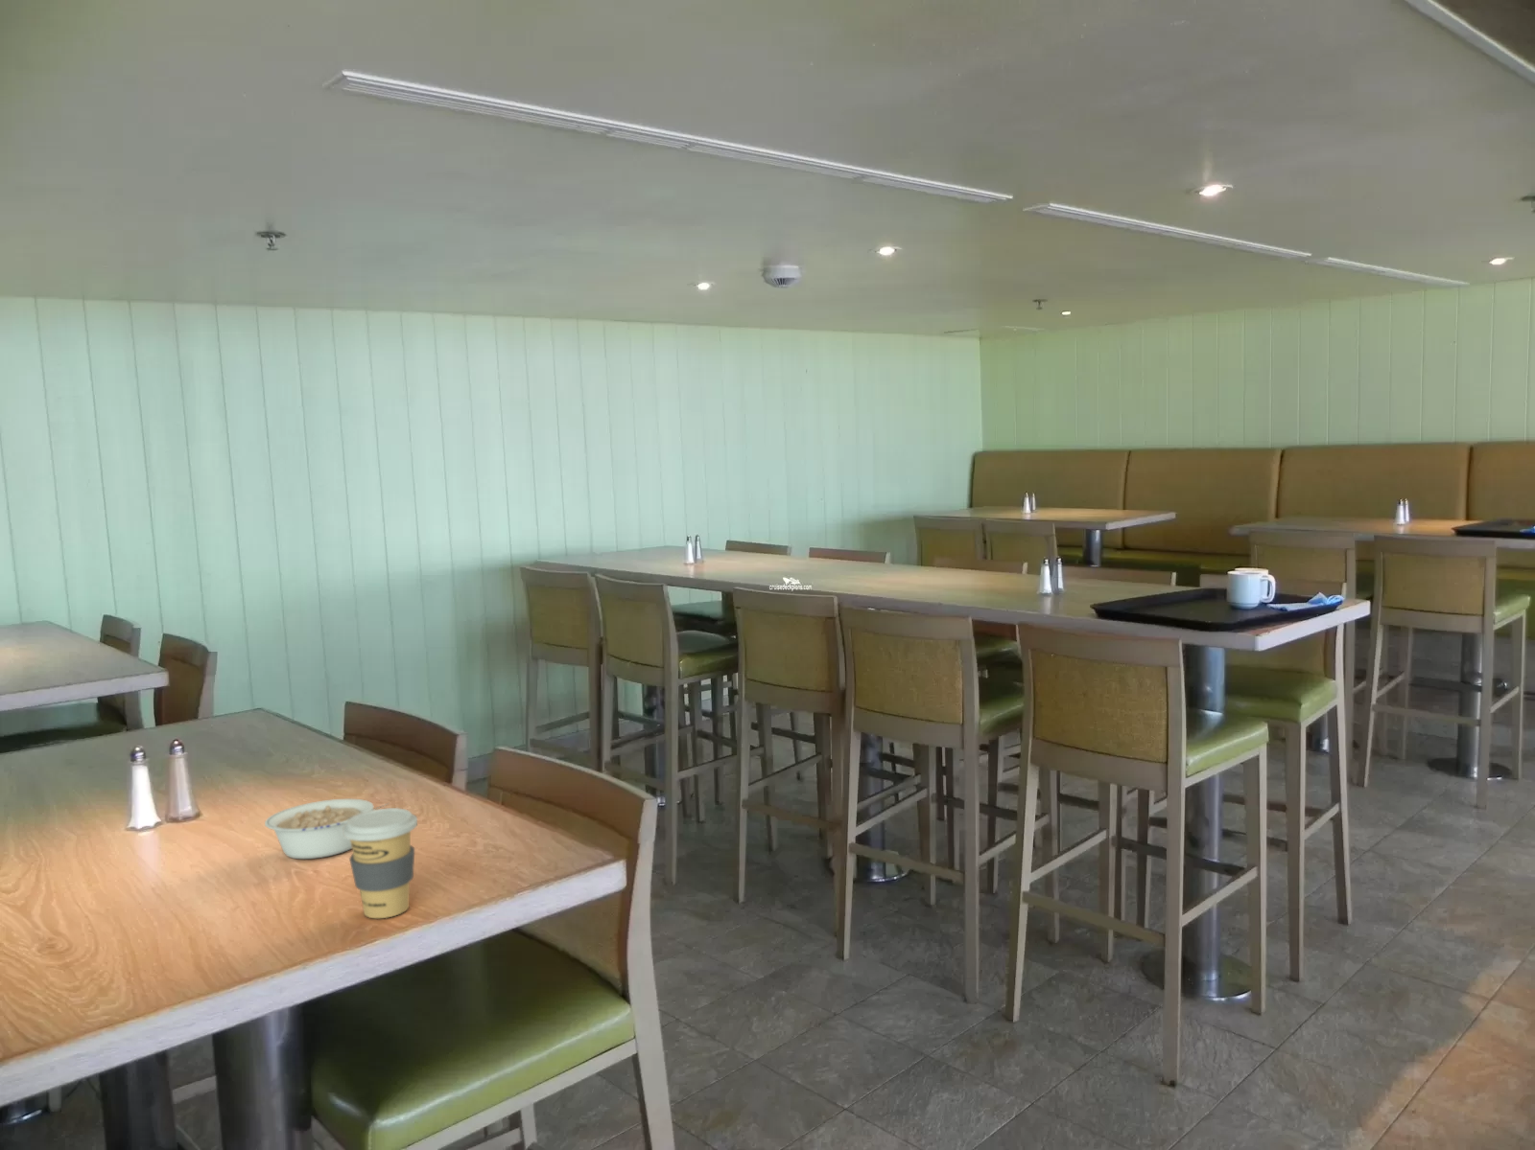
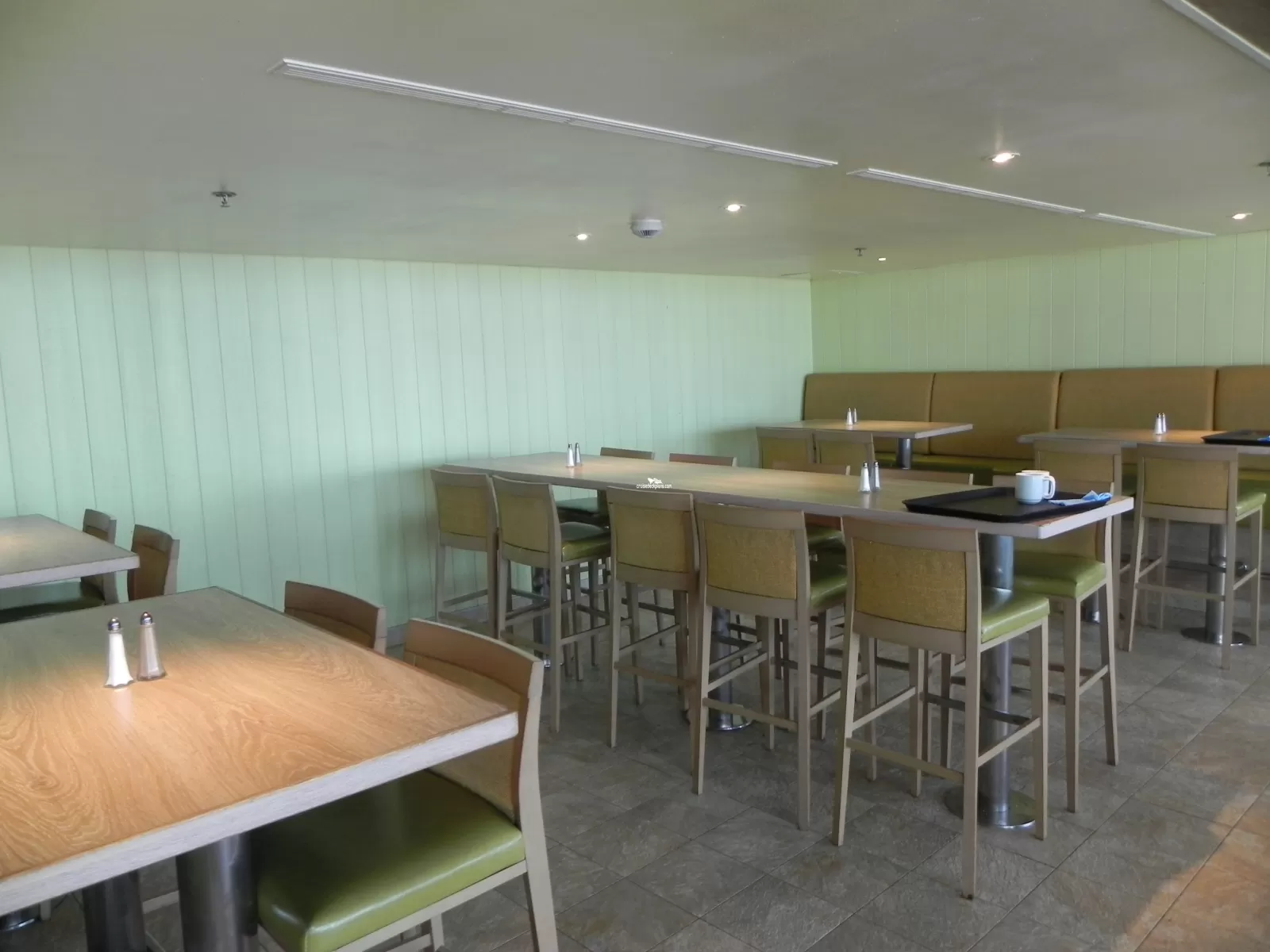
- coffee cup [342,807,418,919]
- legume [263,798,390,860]
